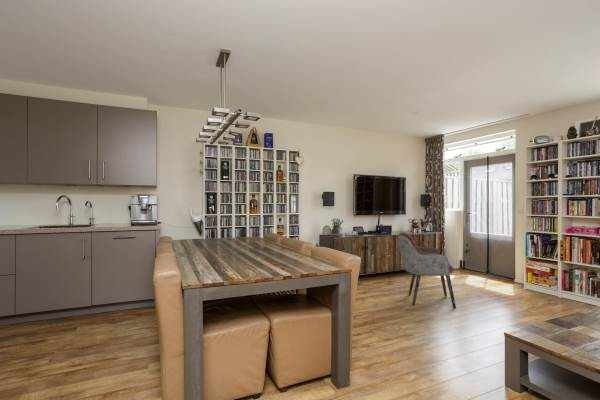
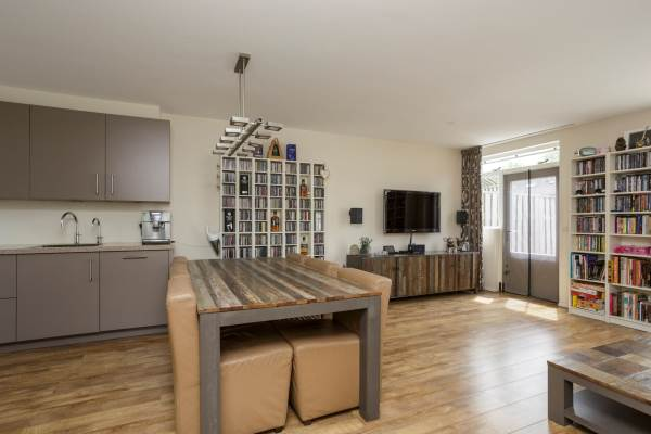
- armchair [397,231,457,309]
